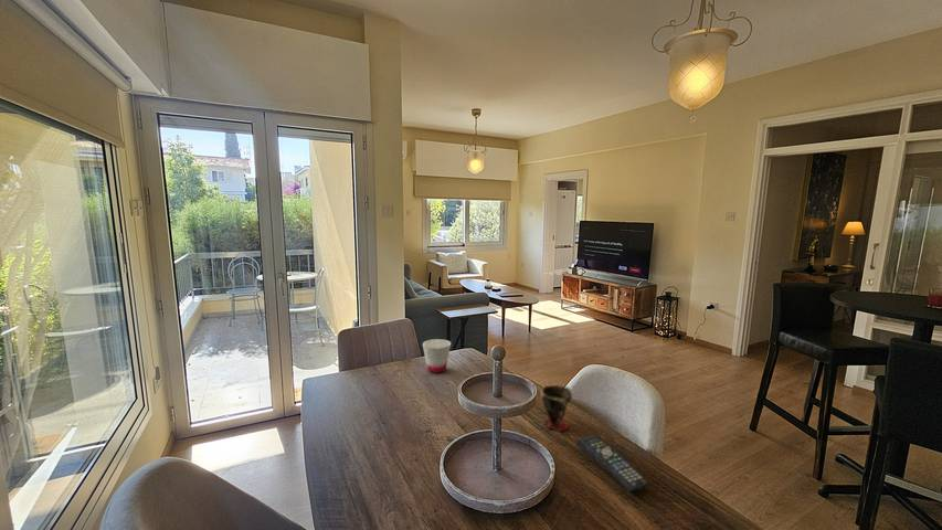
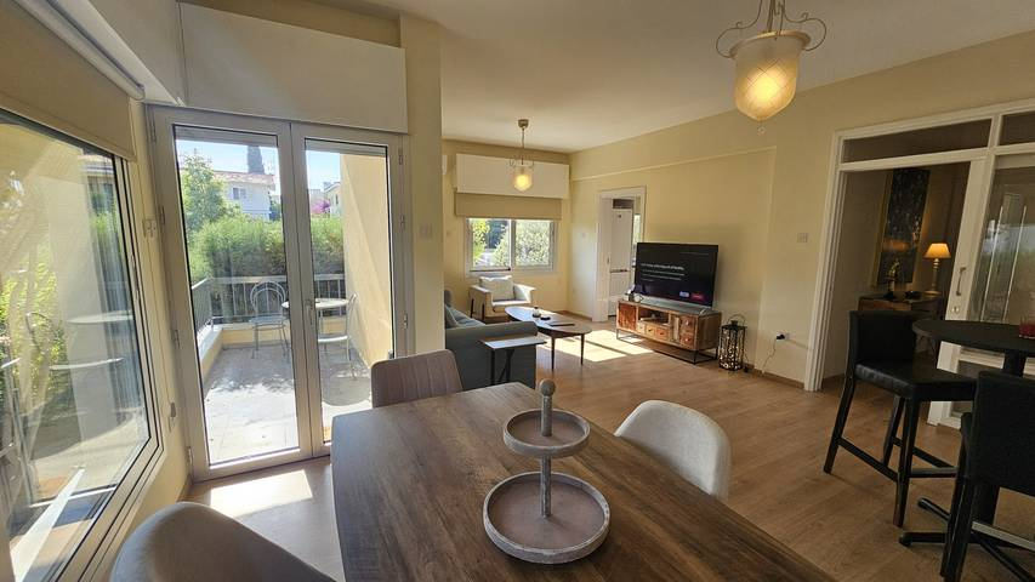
- cup [422,338,452,374]
- remote control [574,434,652,494]
- cup [540,384,573,432]
